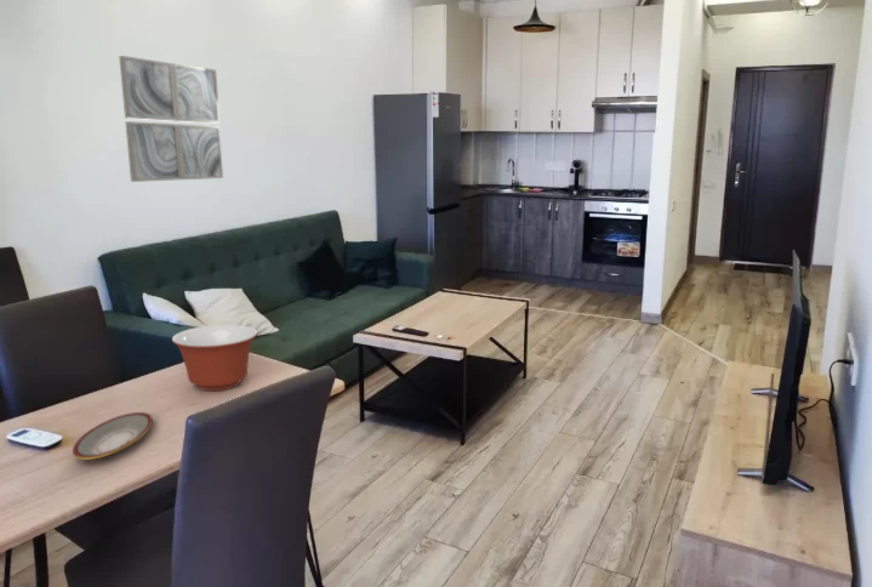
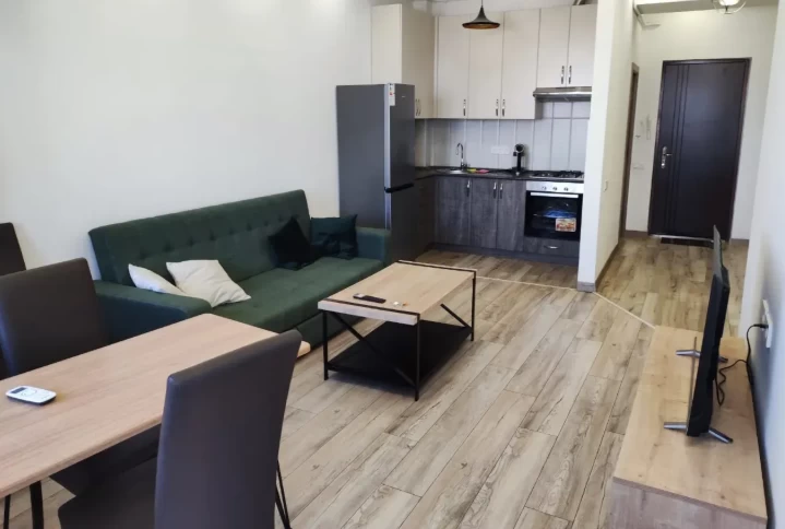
- wall art [118,55,224,183]
- plate [72,411,154,461]
- mixing bowl [171,324,258,392]
